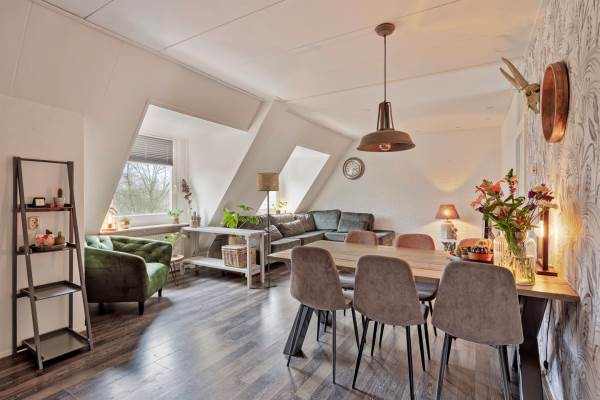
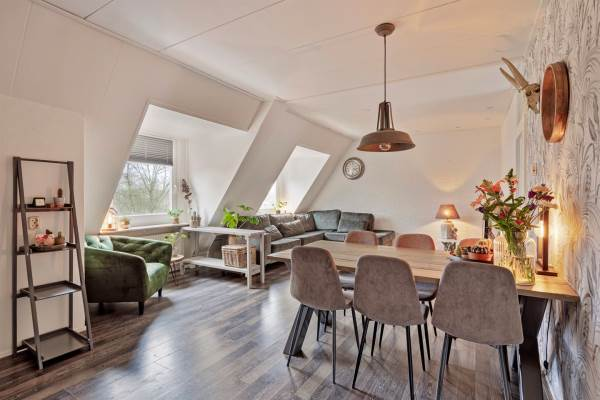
- floor lamp [256,172,280,288]
